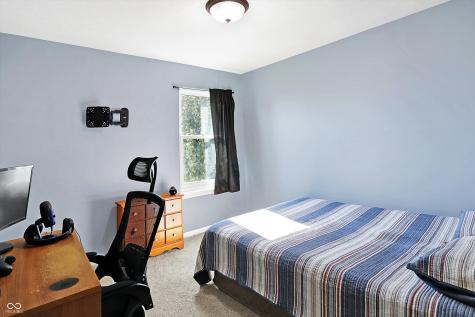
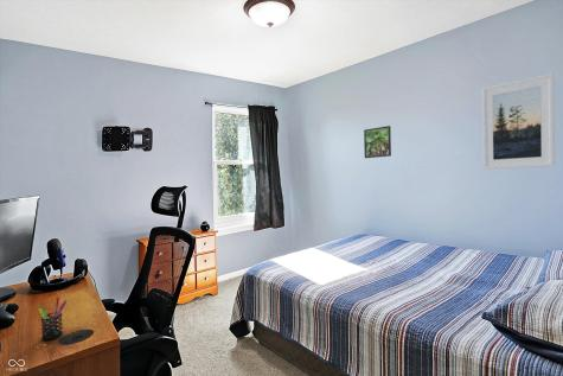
+ pen holder [38,297,68,342]
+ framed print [481,72,556,171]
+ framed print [363,125,392,159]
